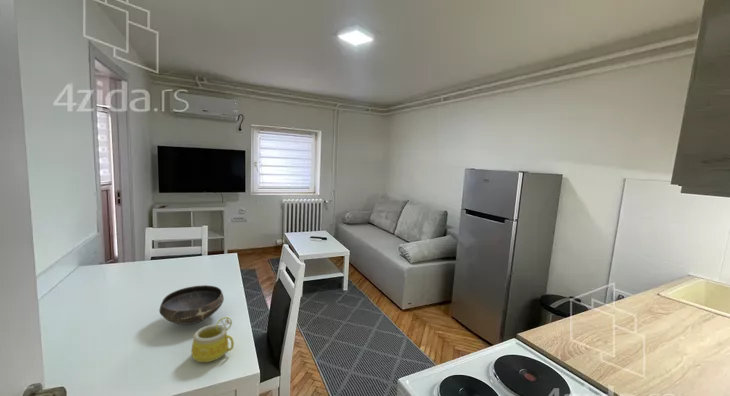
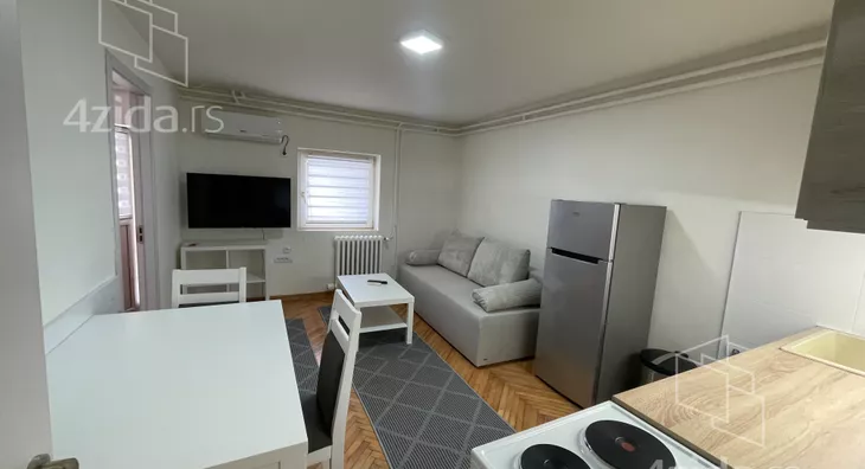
- mug [191,316,235,363]
- bowl [159,284,225,326]
